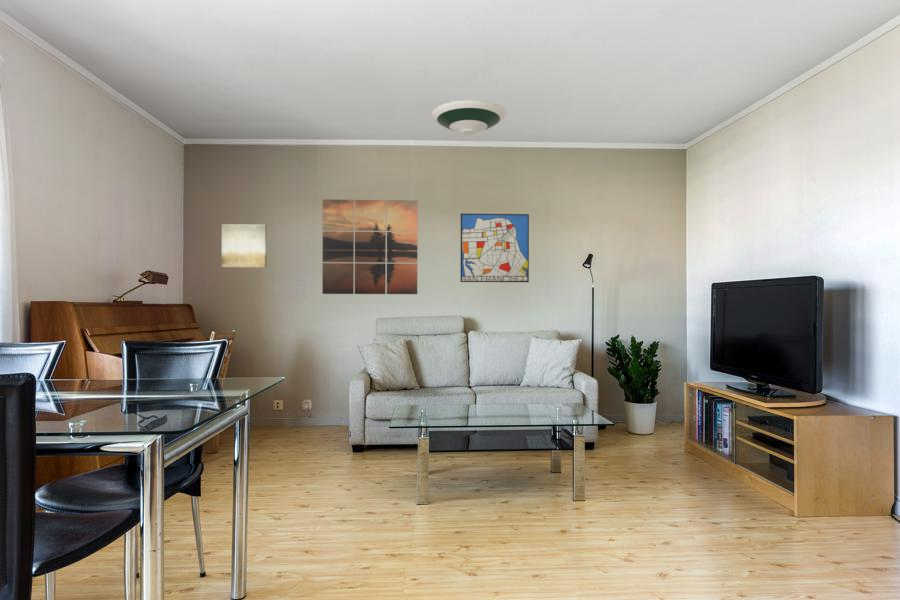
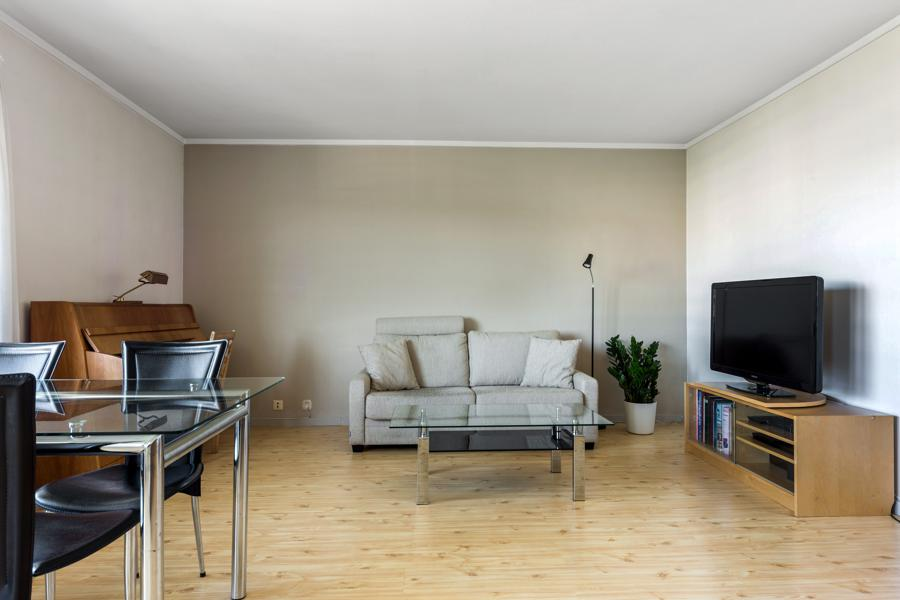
- wall art [221,223,267,268]
- wall art [460,213,530,283]
- wall art [321,198,419,295]
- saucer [431,99,507,136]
